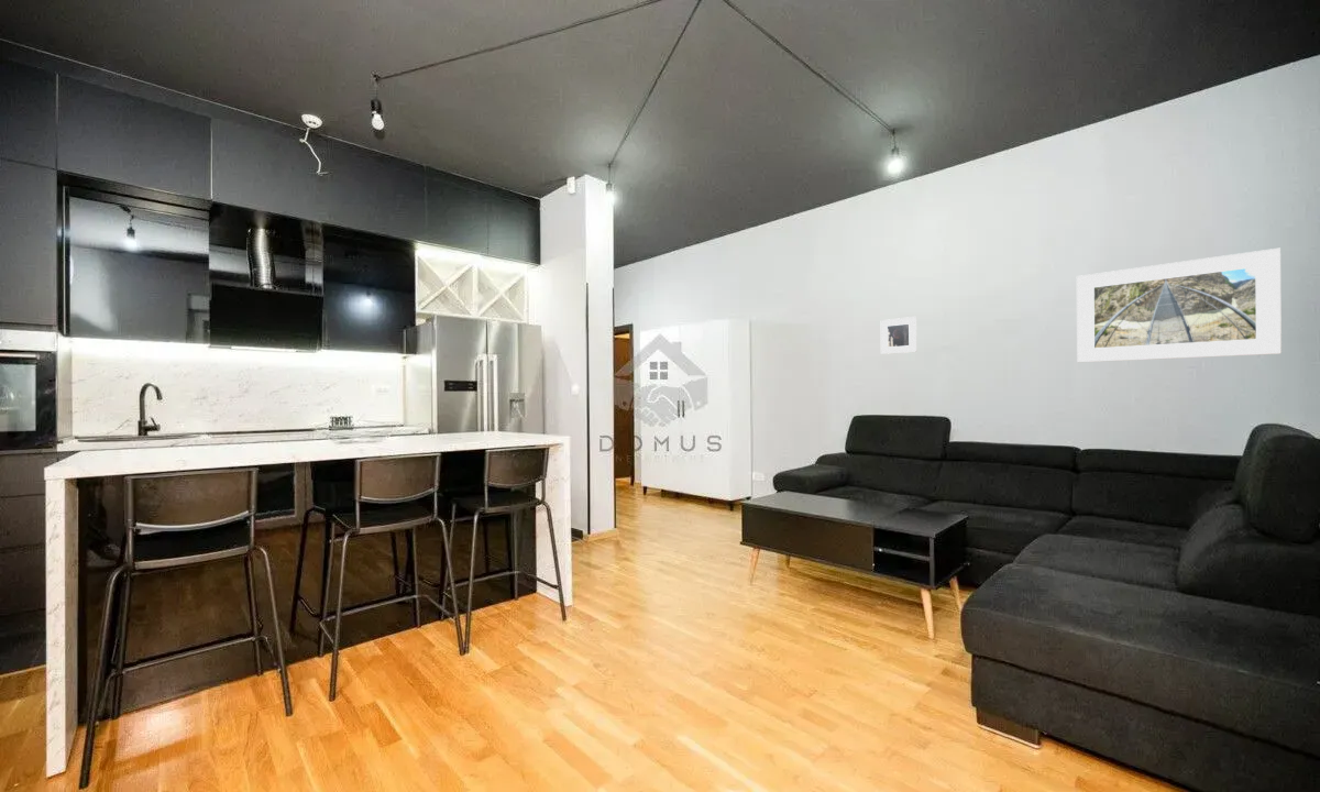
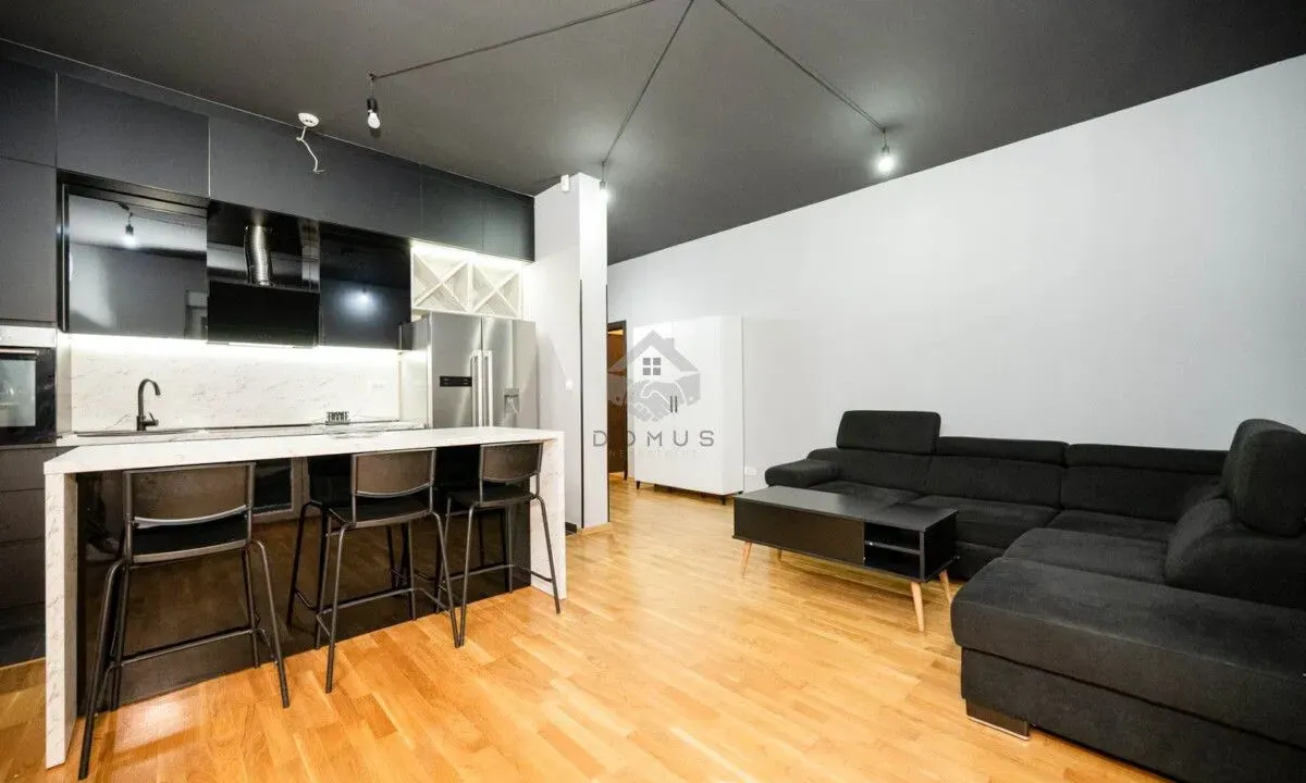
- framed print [1076,248,1283,363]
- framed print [880,316,917,355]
